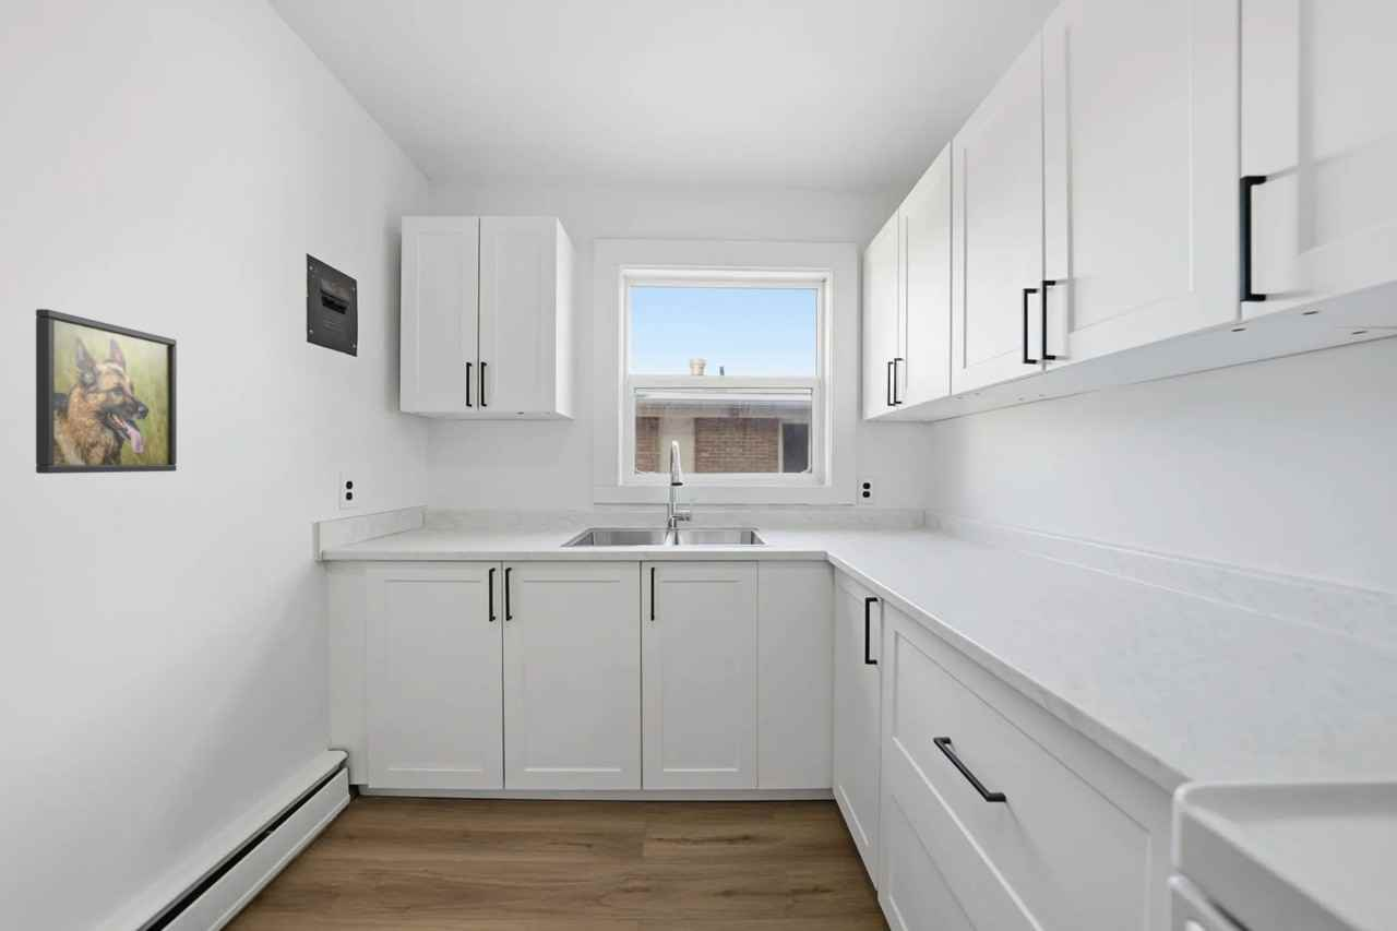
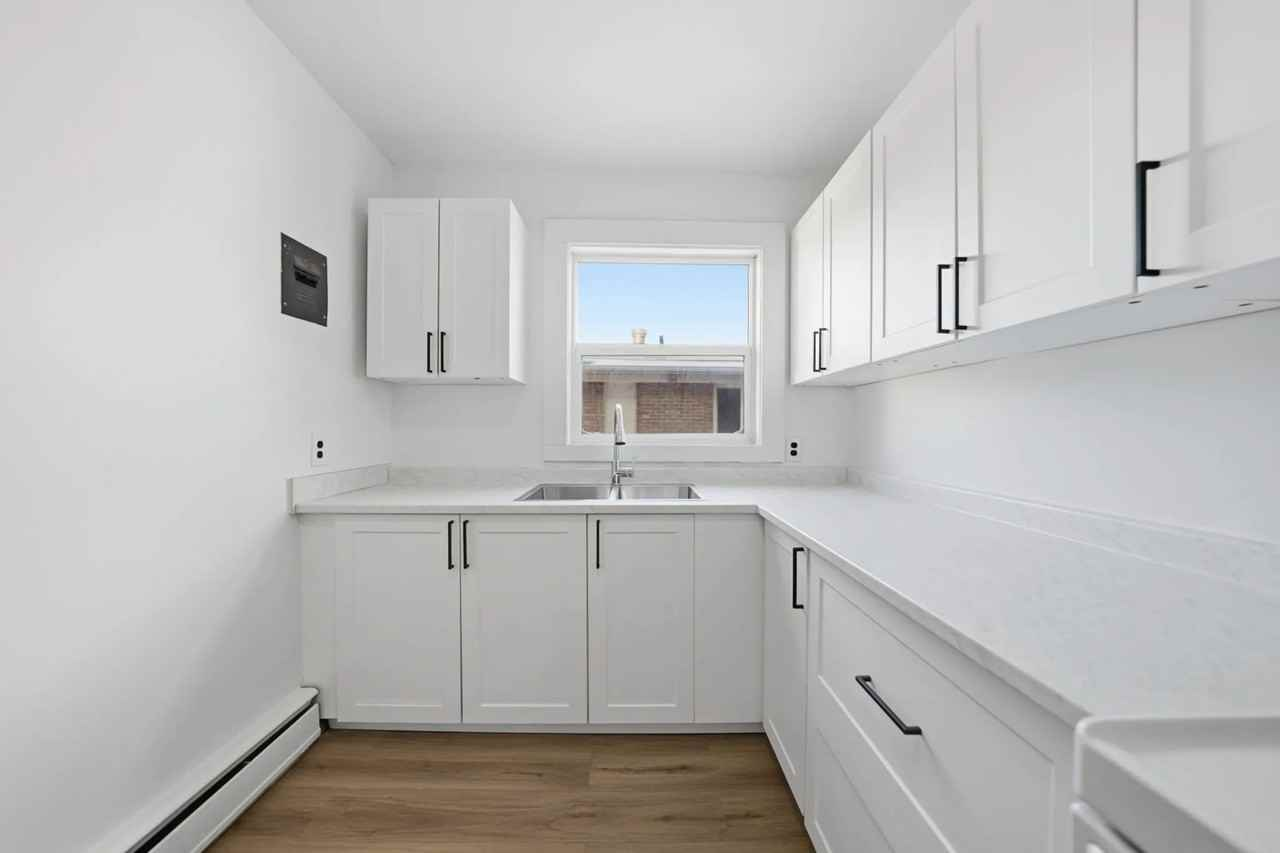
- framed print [35,308,178,475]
